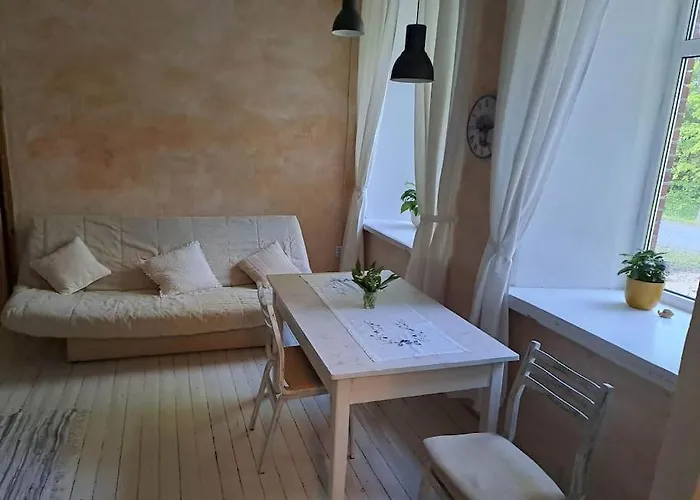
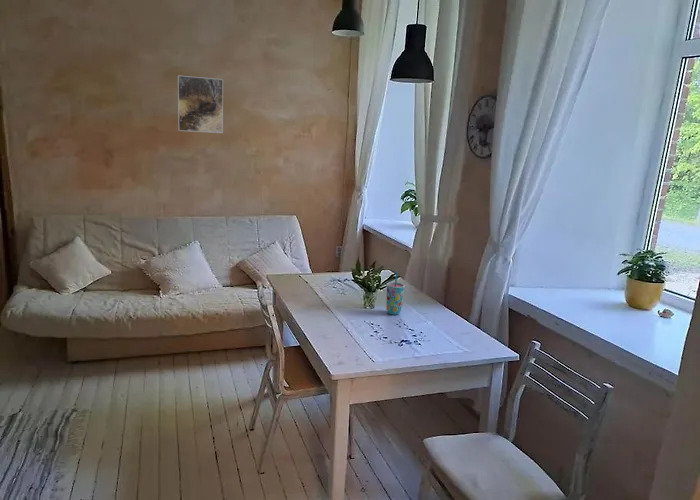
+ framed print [177,74,224,134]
+ cup [385,270,406,316]
